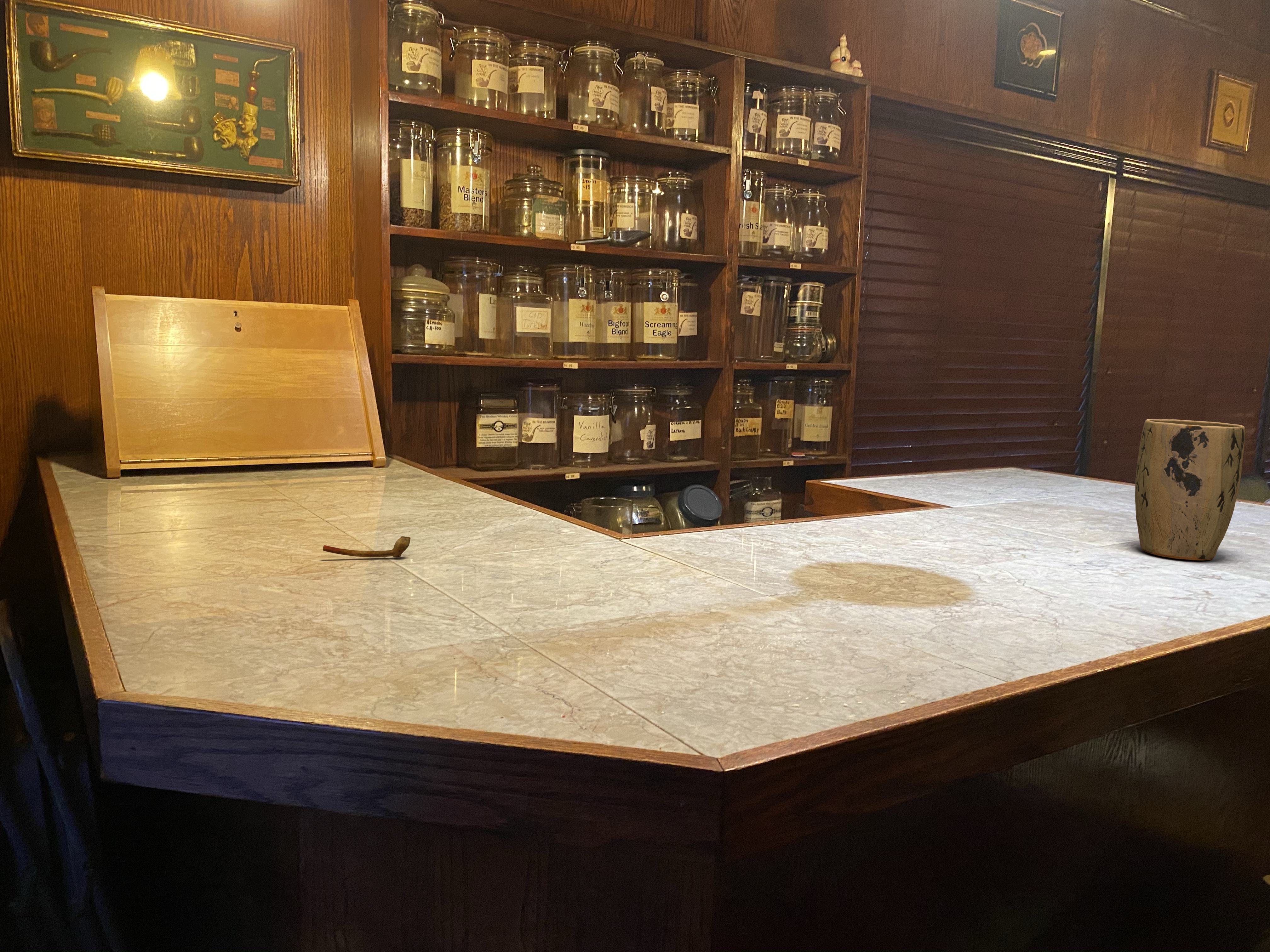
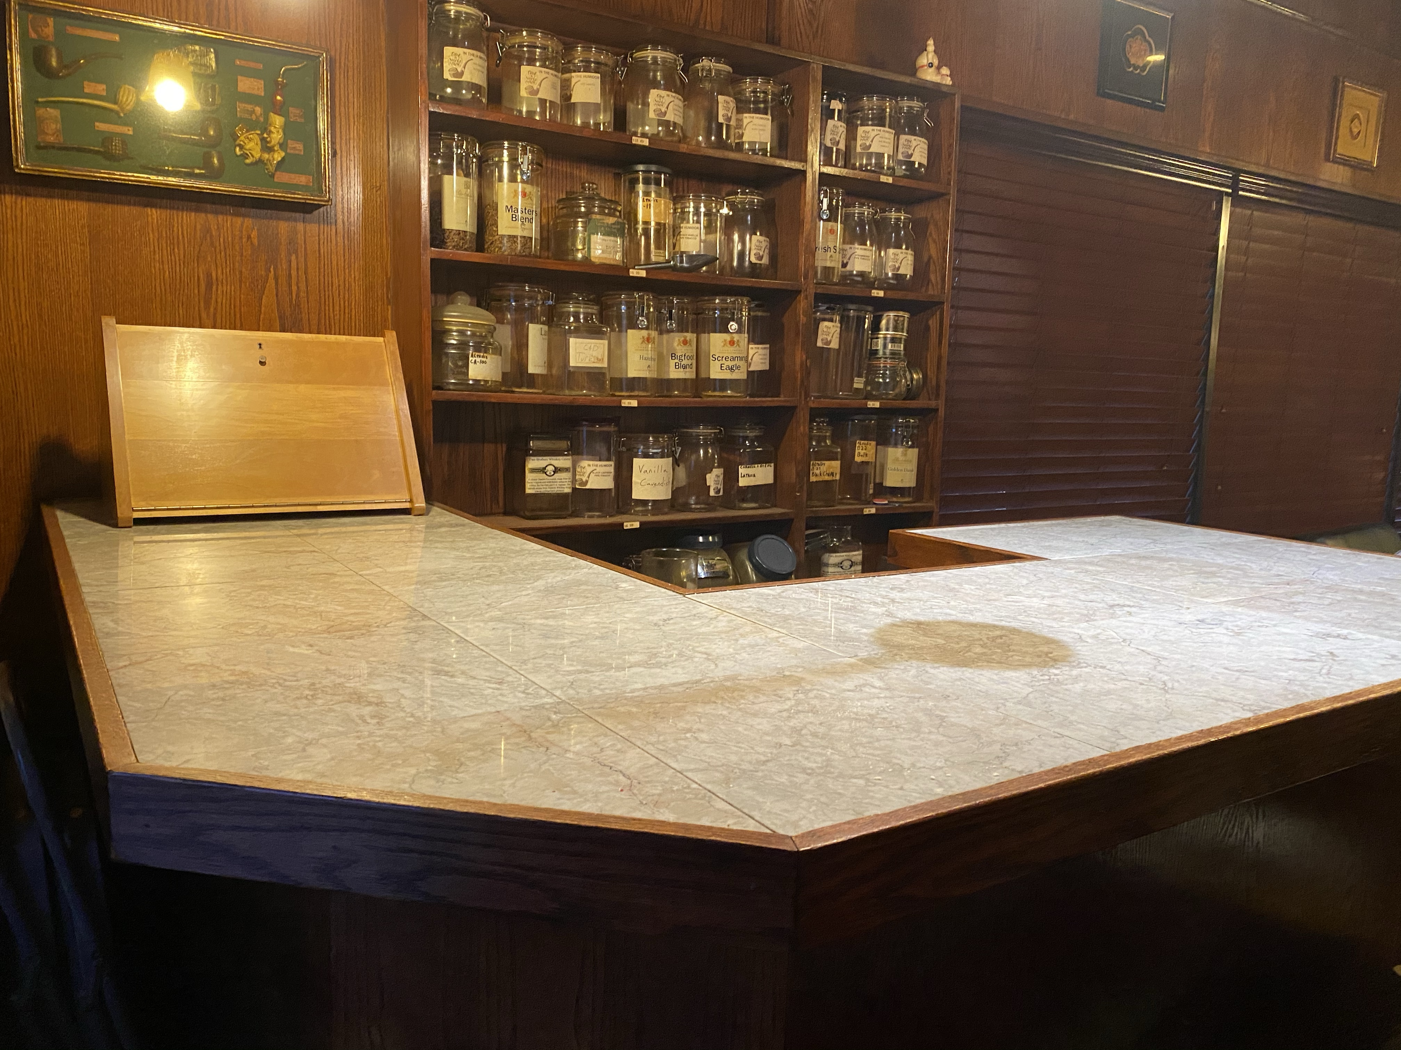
- smoking pipe [323,536,411,558]
- plant pot [1135,419,1245,561]
